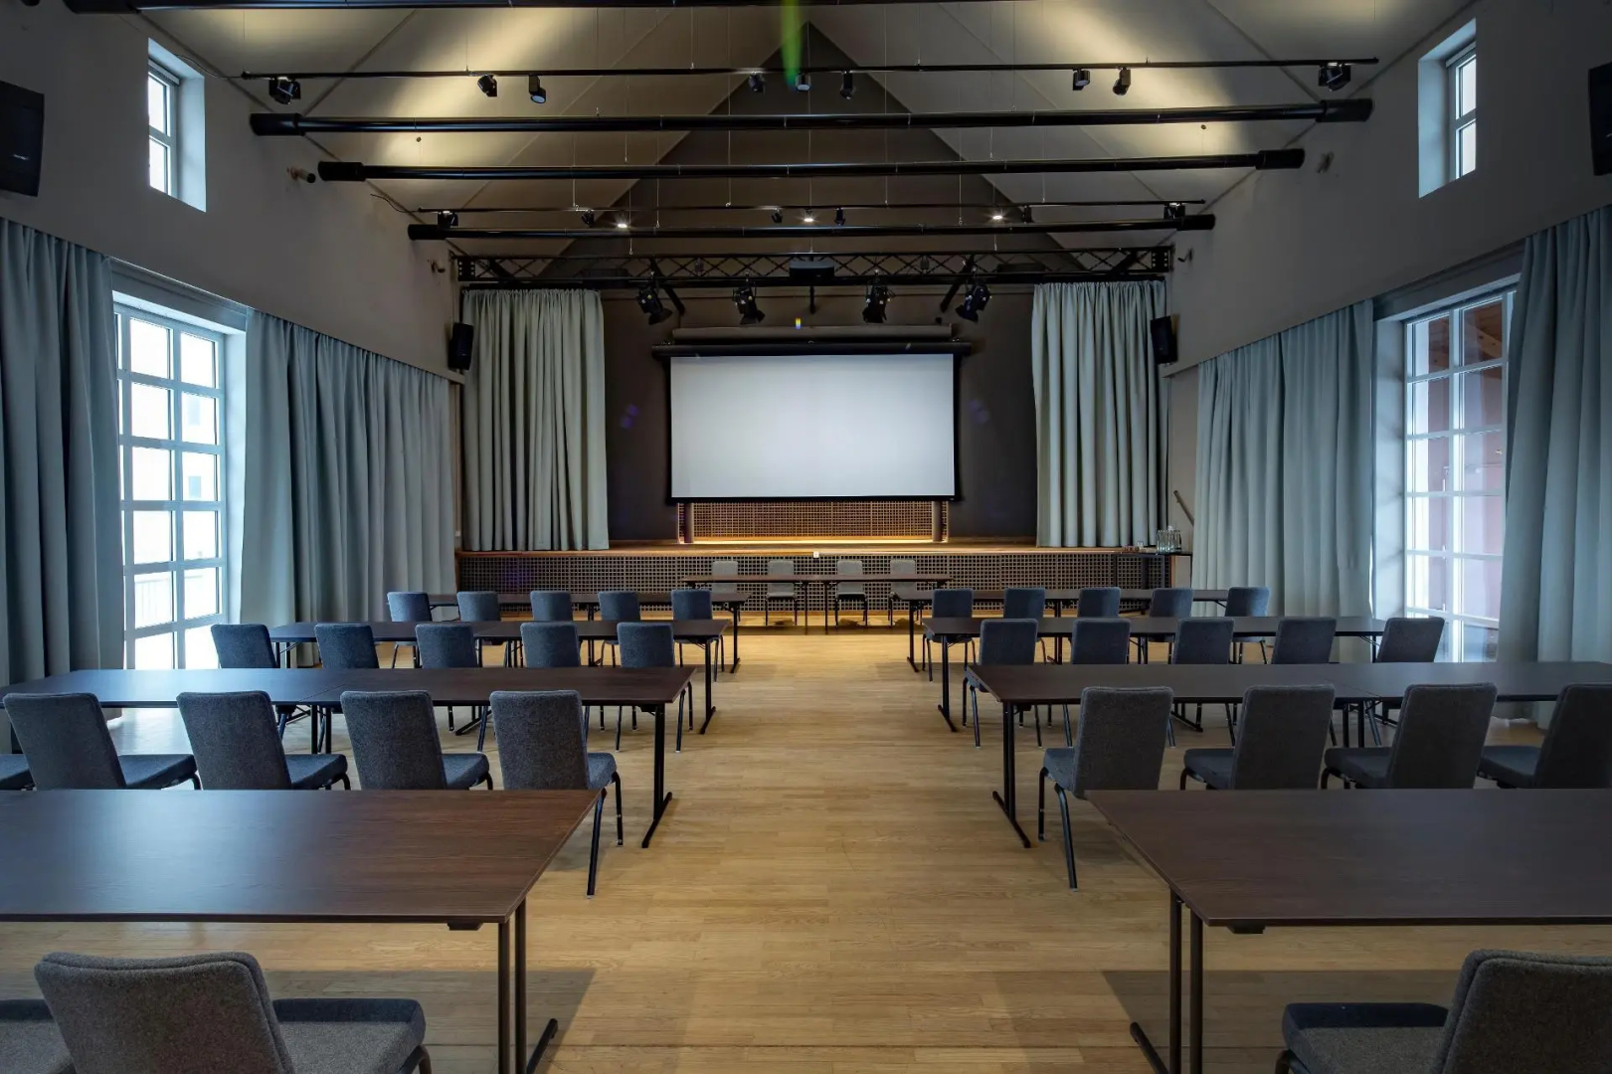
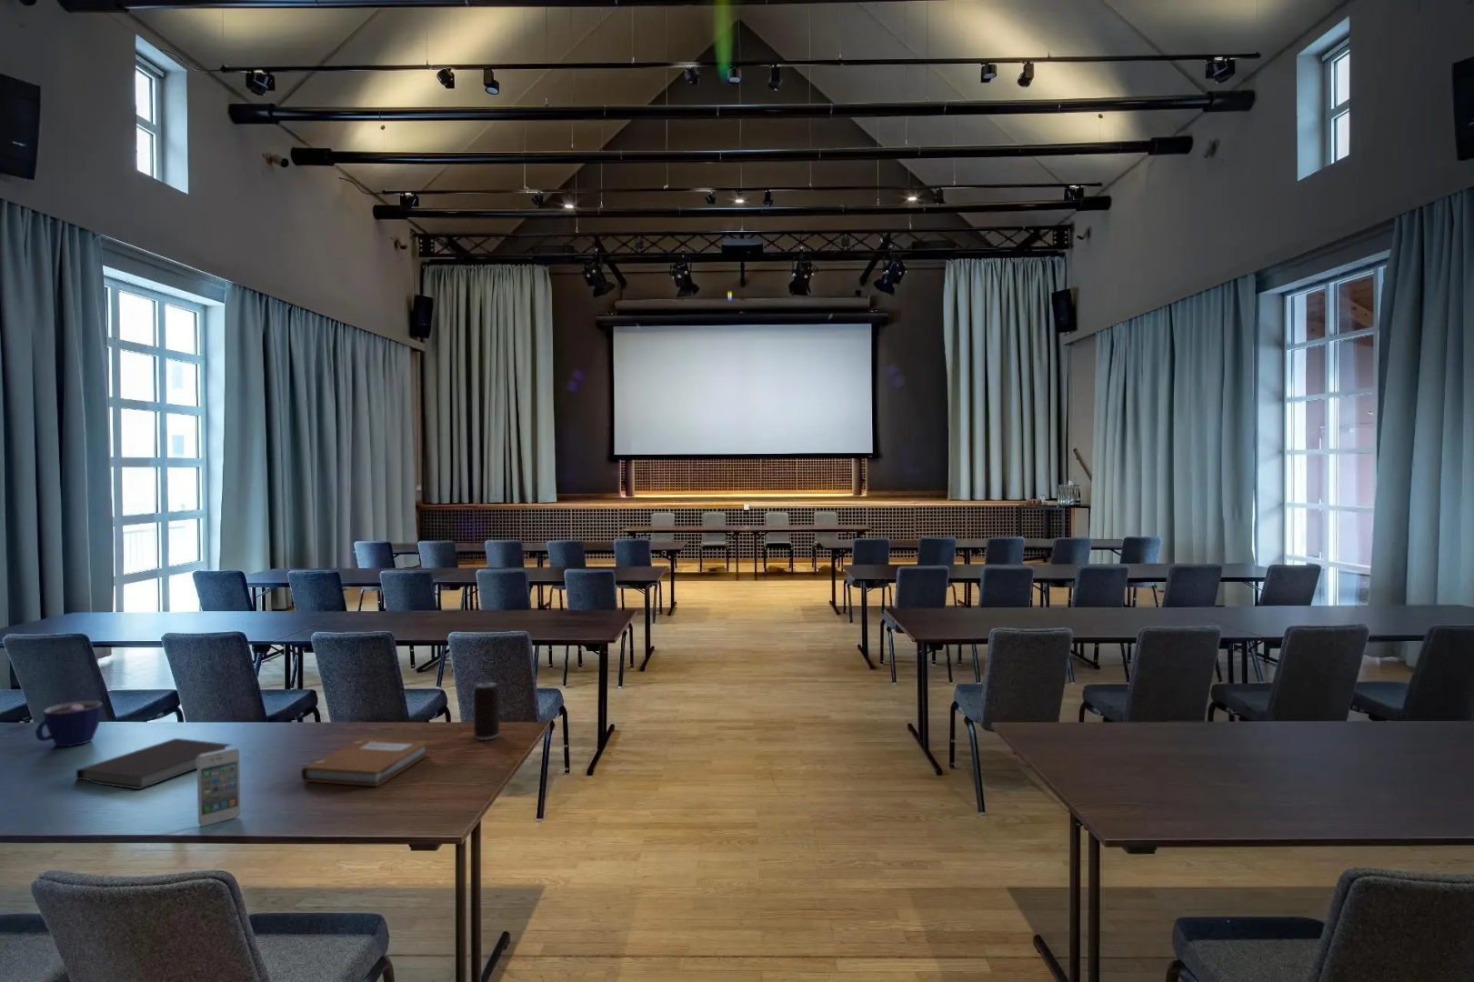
+ cup [35,700,104,747]
+ smartphone [196,747,241,827]
+ beverage can [472,681,500,741]
+ notebook [300,736,430,787]
+ notebook [76,738,232,790]
